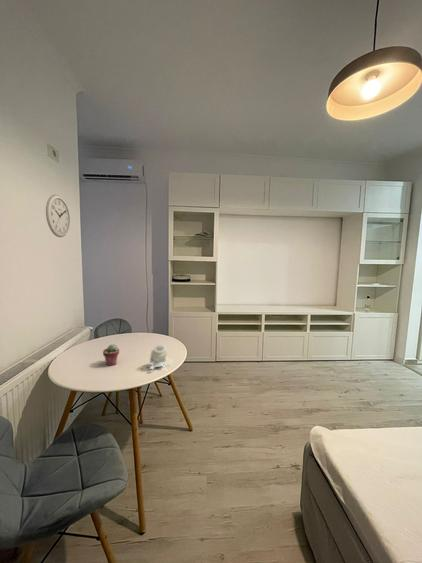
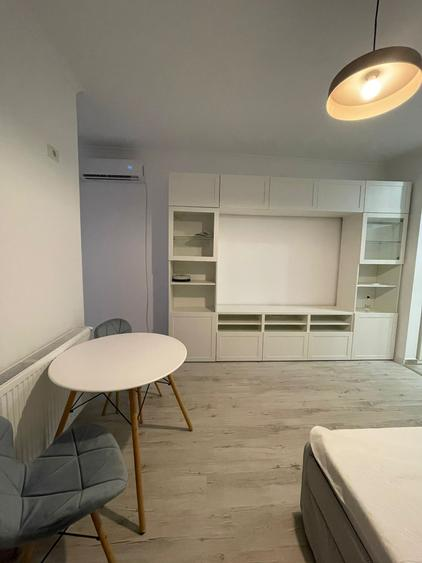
- potted succulent [102,343,120,367]
- wall clock [45,193,71,238]
- jar [149,344,174,374]
